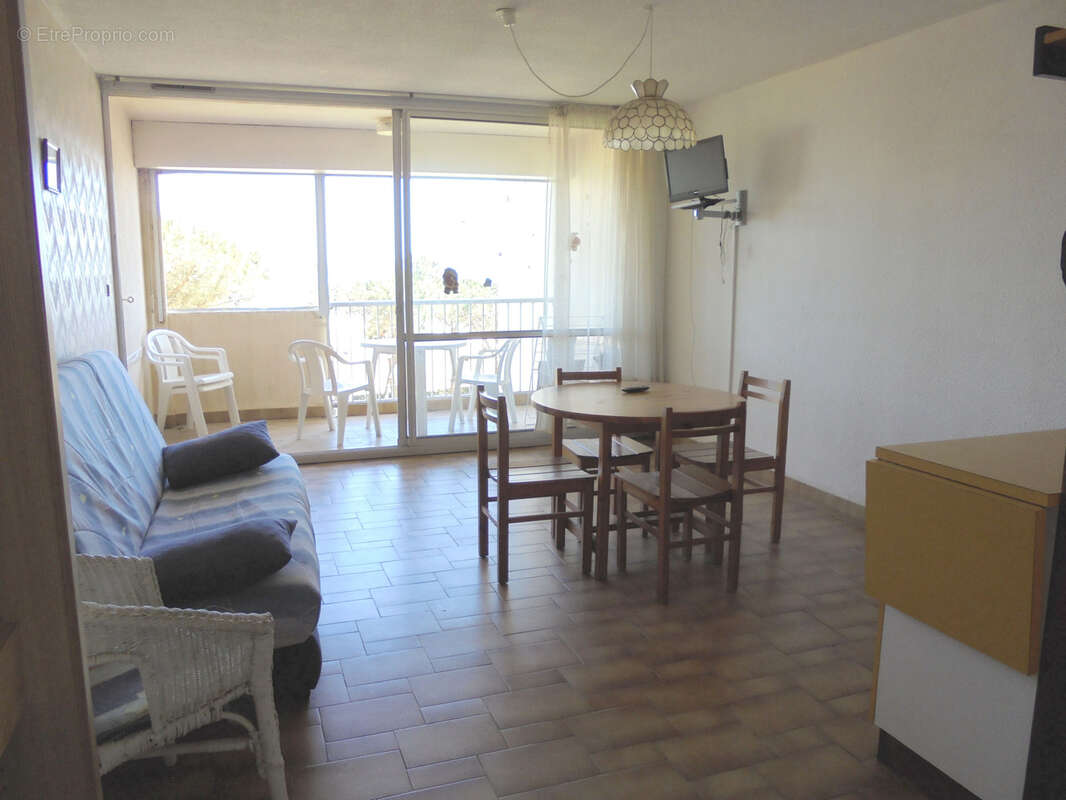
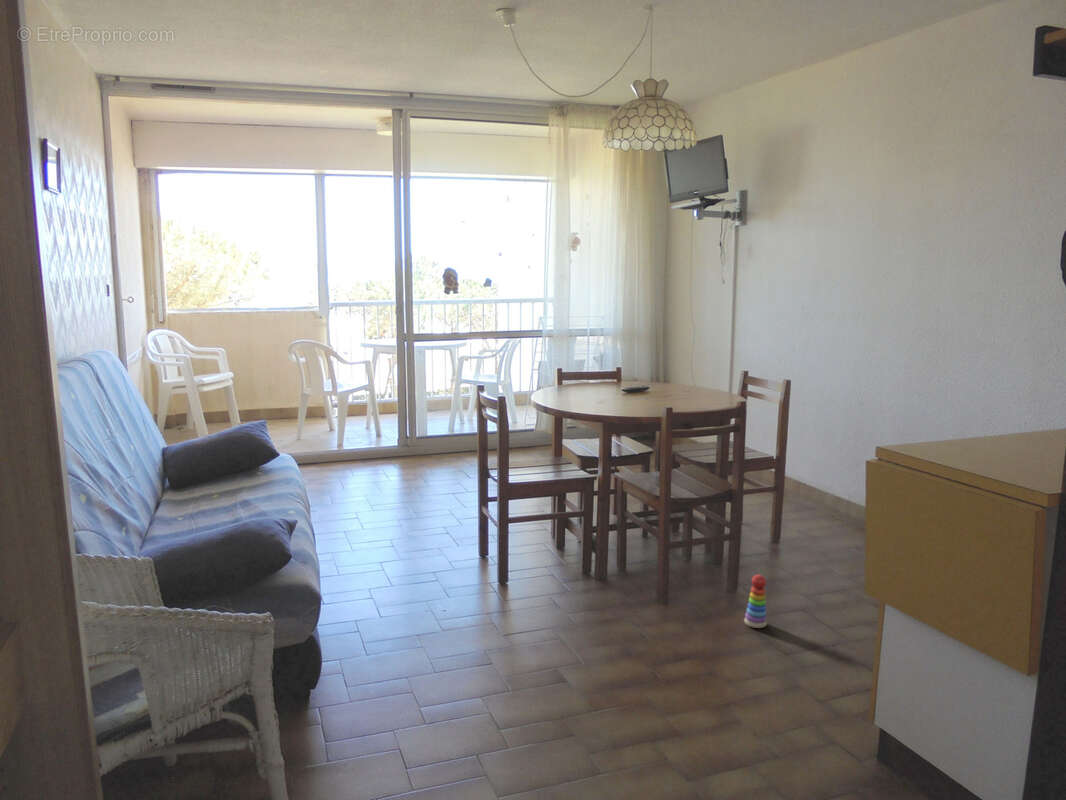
+ stacking toy [743,574,768,629]
